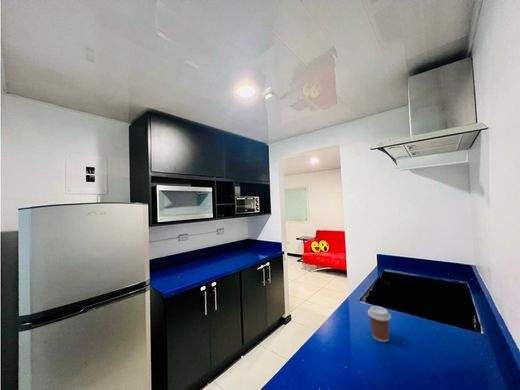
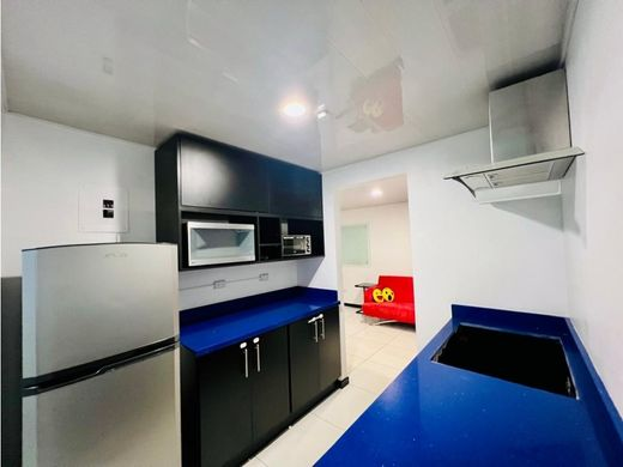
- coffee cup [367,305,392,343]
